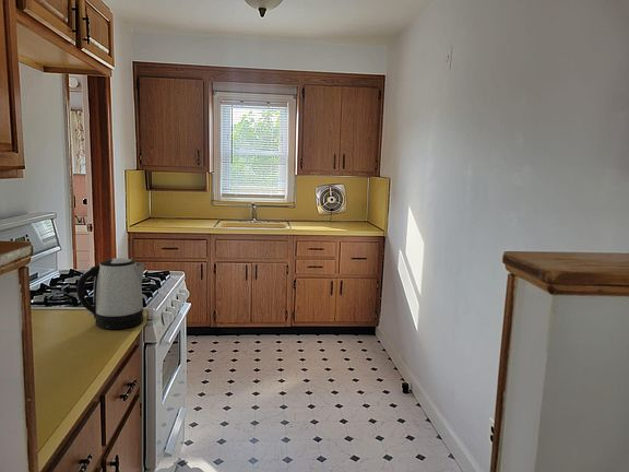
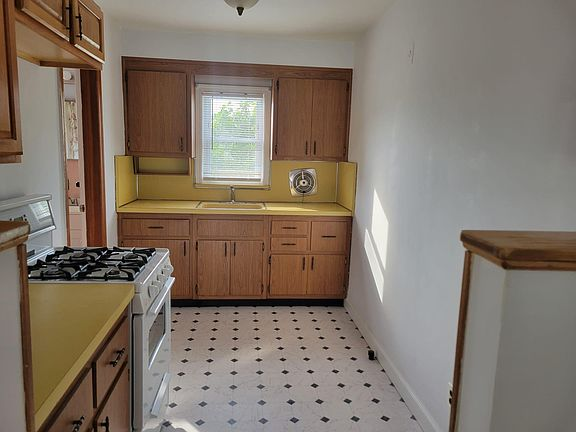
- kettle [75,257,145,330]
